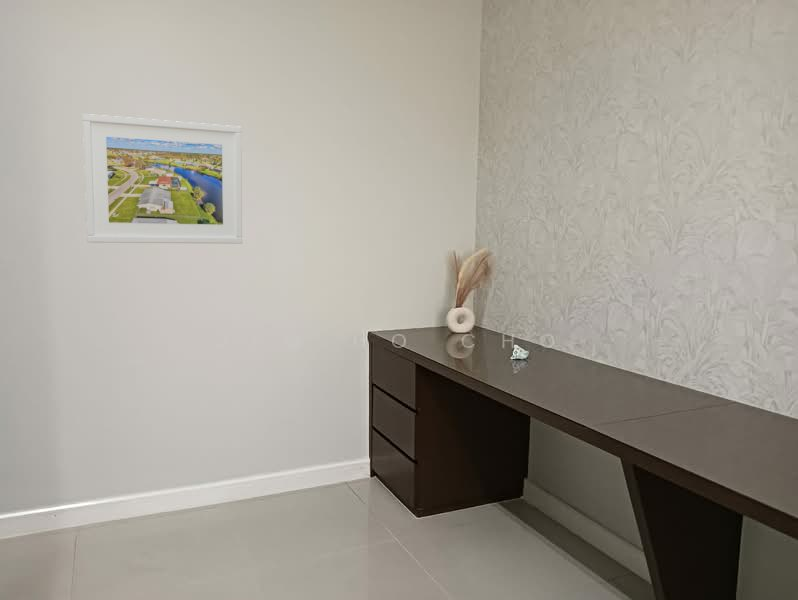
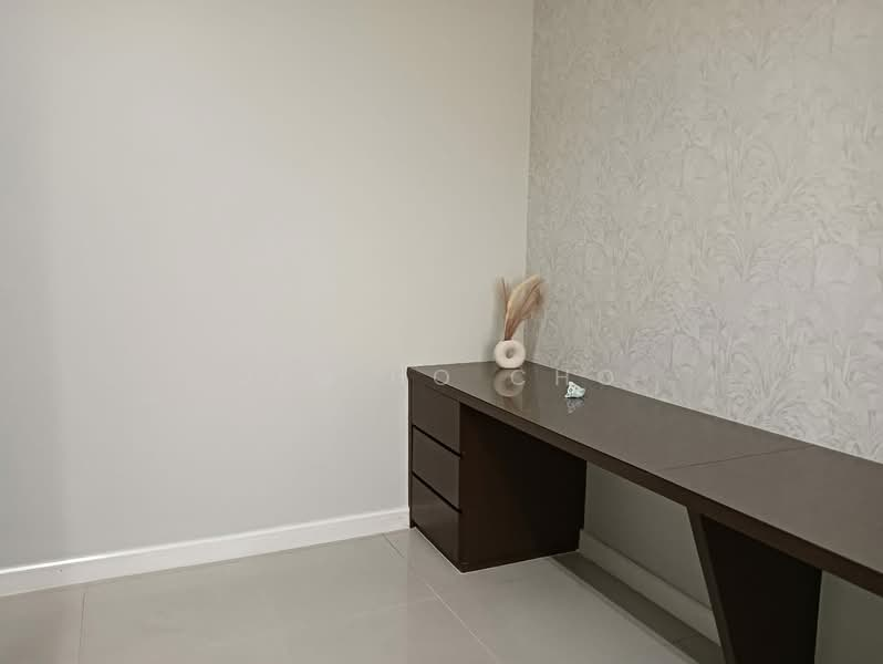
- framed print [82,113,243,245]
